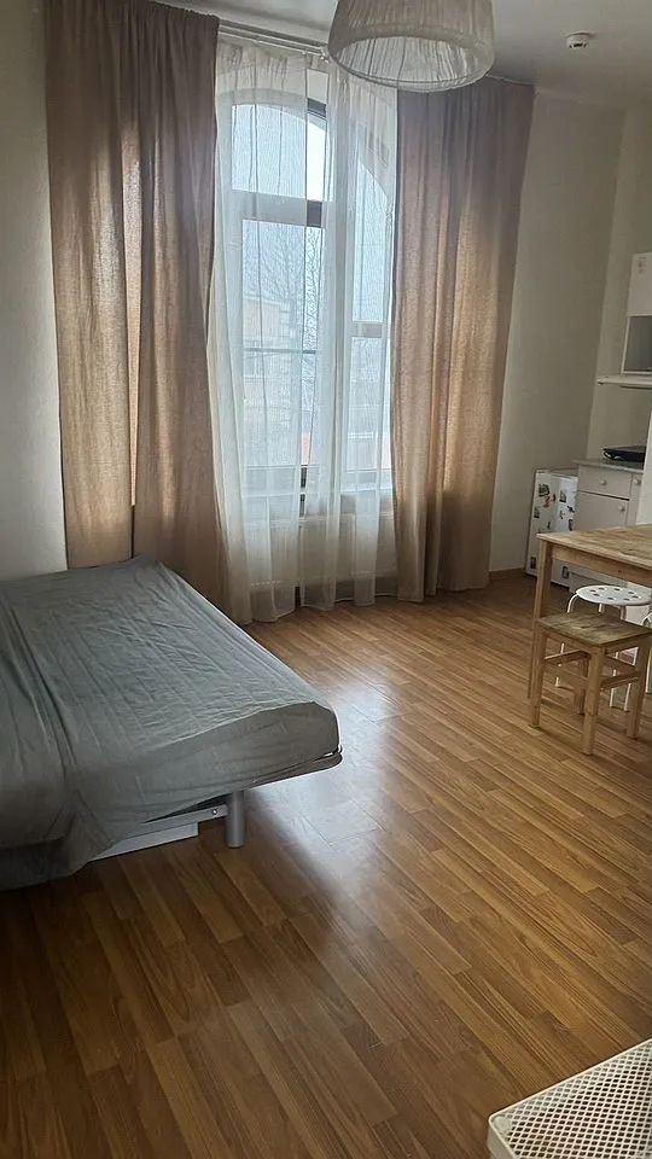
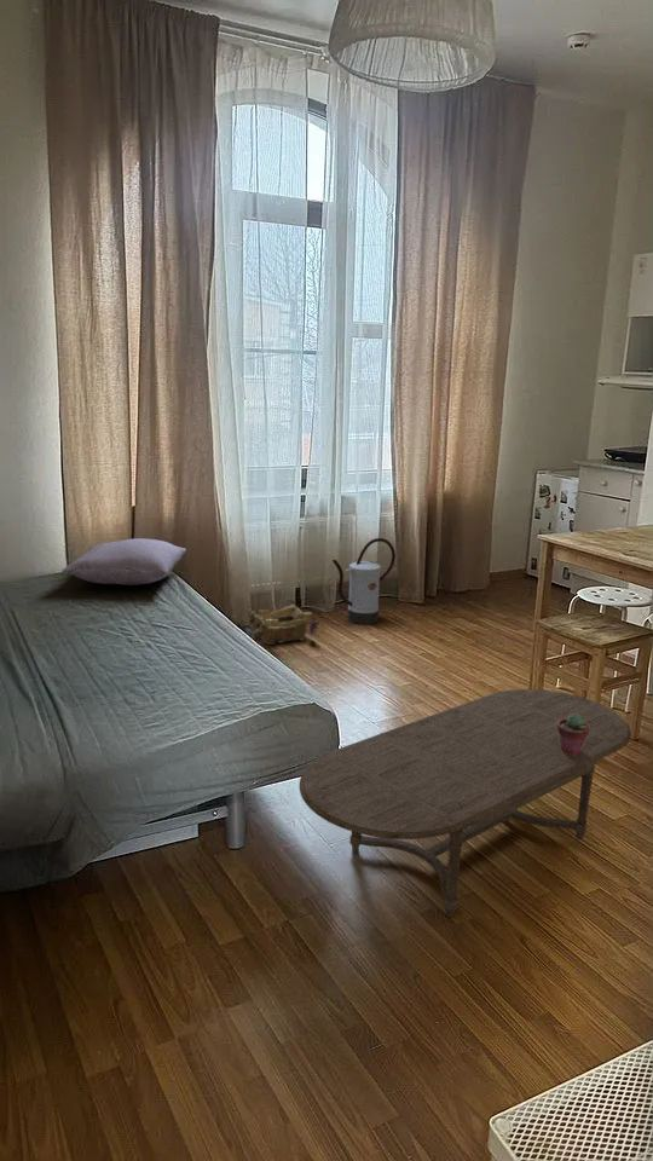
+ watering can [331,537,397,625]
+ potted succulent [557,714,590,756]
+ pillow [60,537,187,587]
+ cardboard box [244,600,320,646]
+ coffee table [299,688,632,918]
